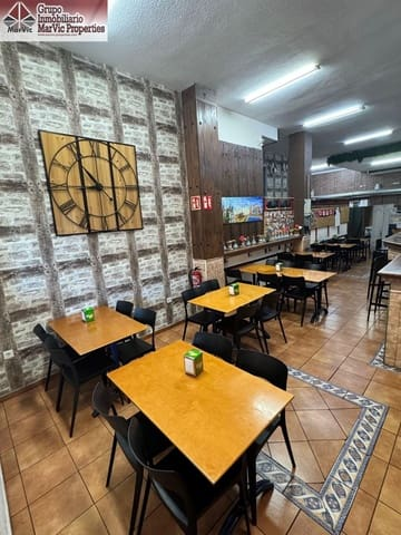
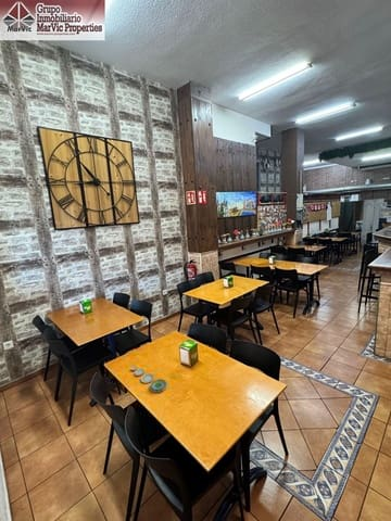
+ plate [130,365,168,393]
